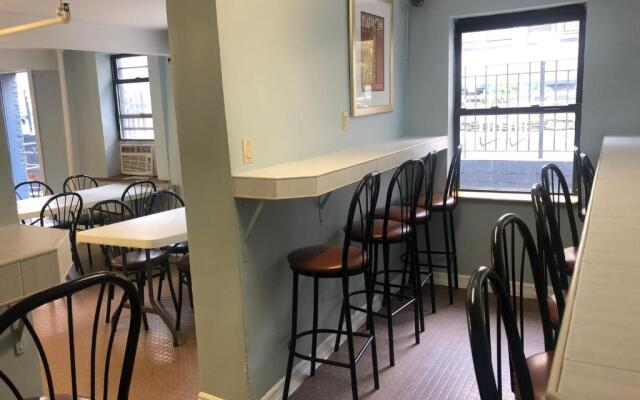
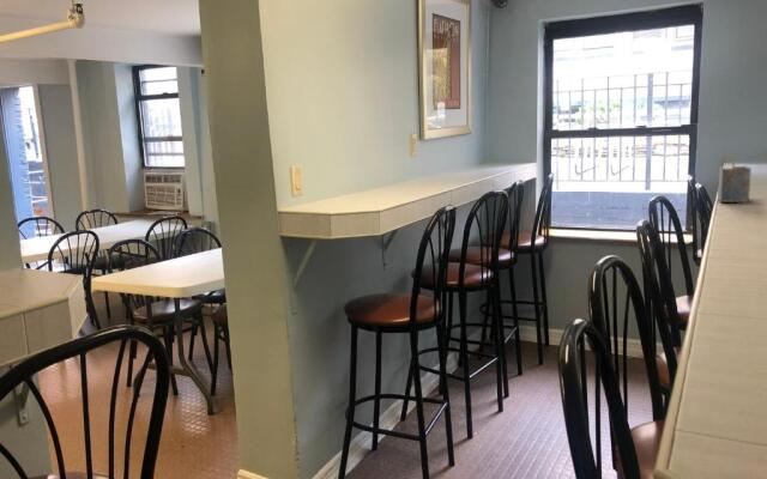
+ napkin holder [717,153,753,204]
